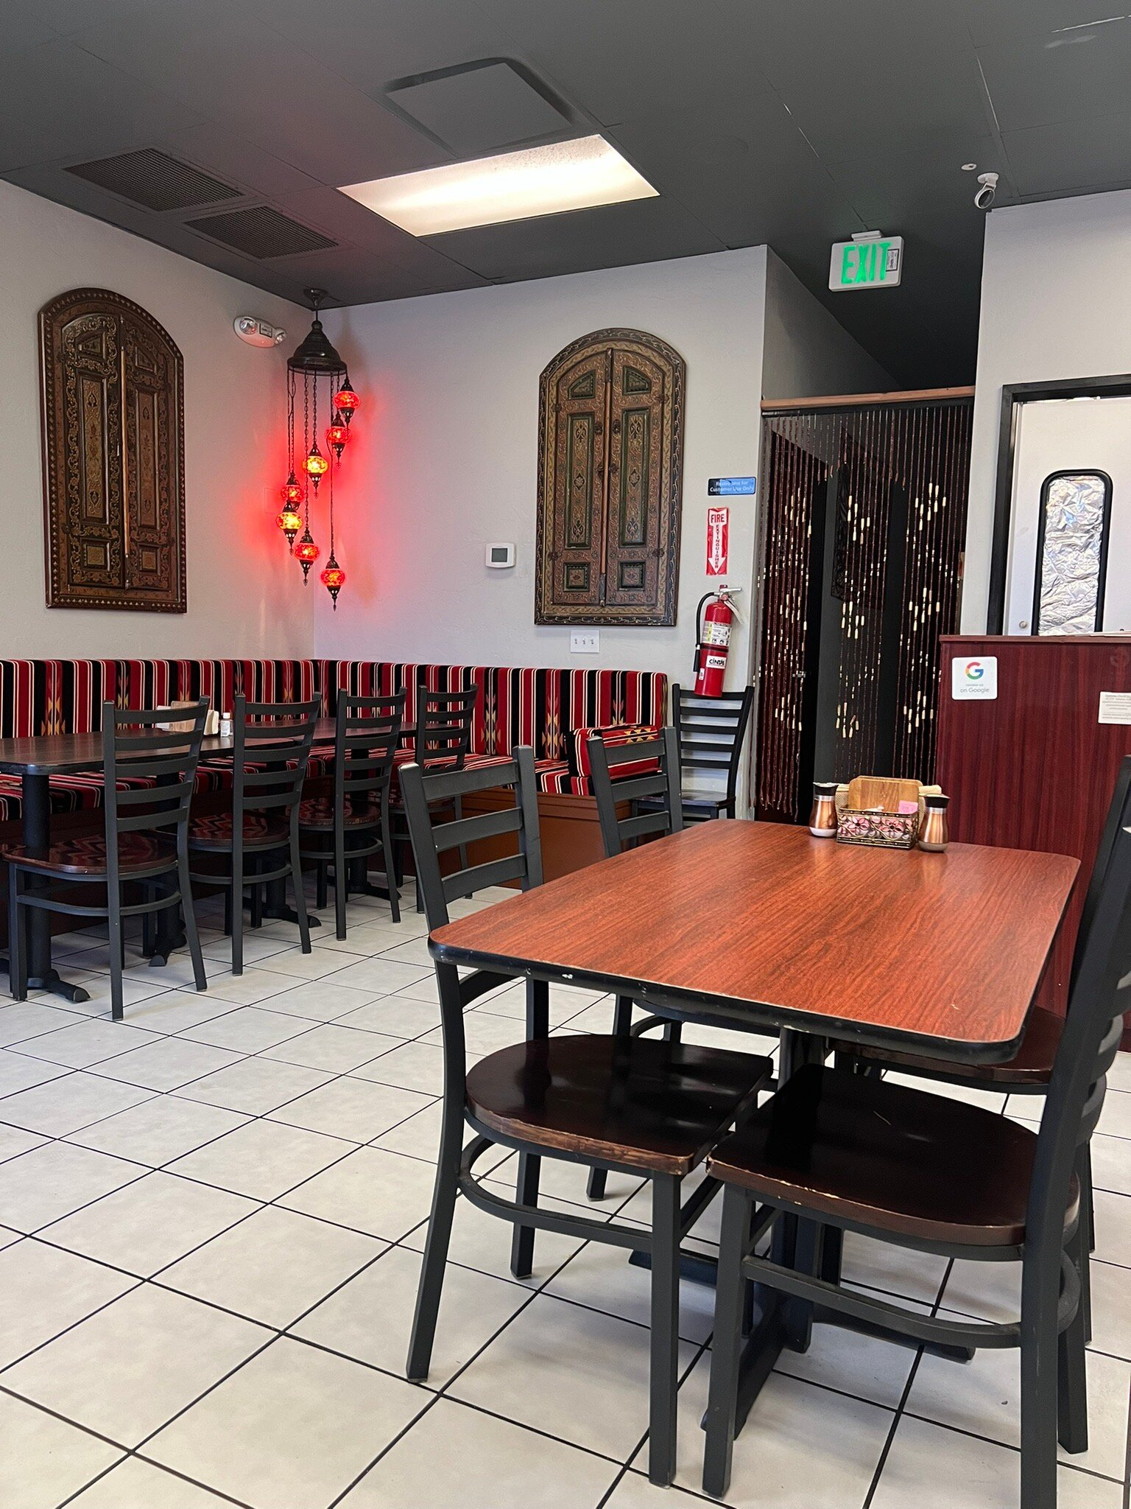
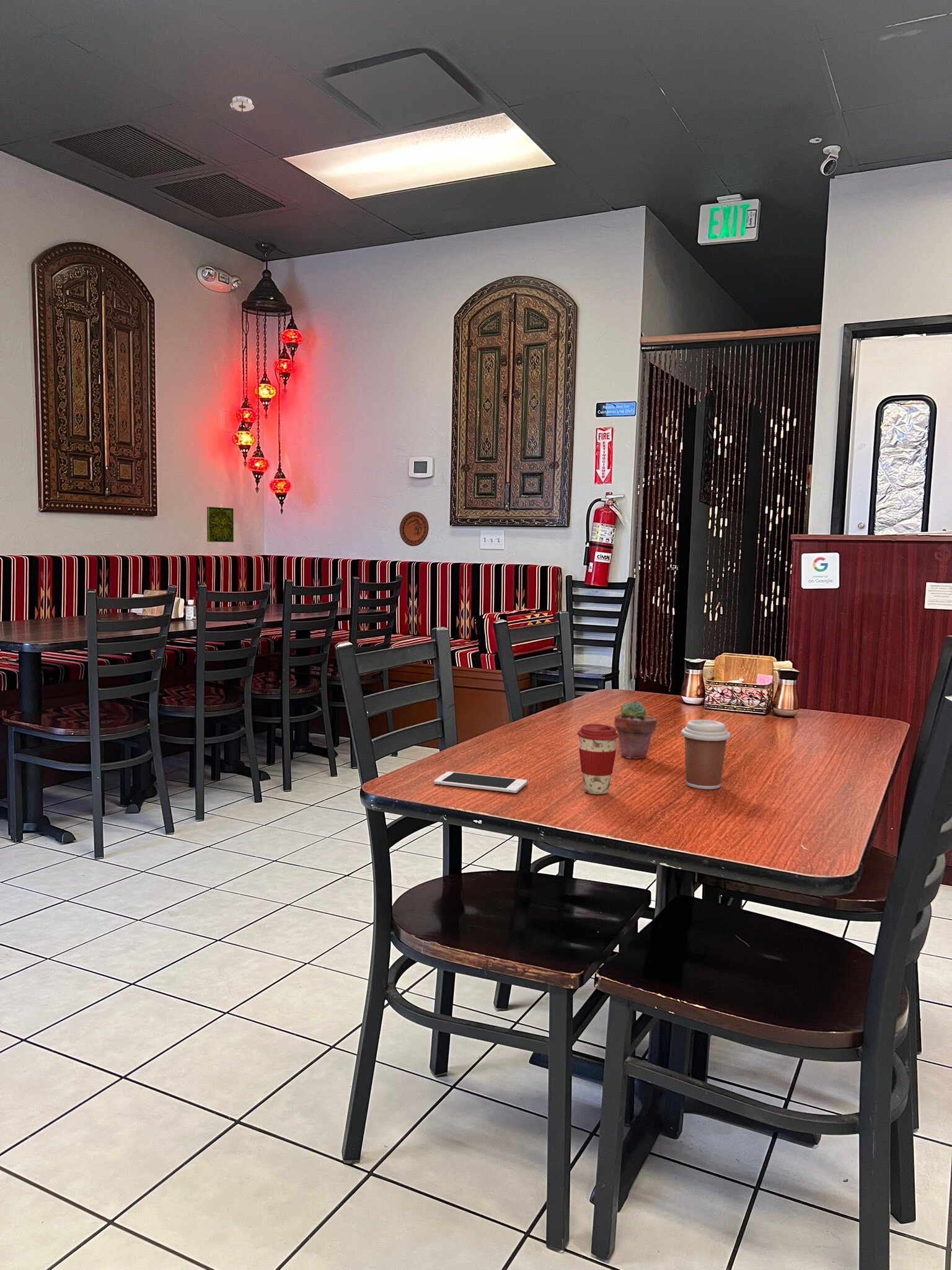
+ cell phone [433,771,528,794]
+ decorative plate [399,511,430,547]
+ coffee cup [577,723,619,795]
+ decorative tile [206,506,234,543]
+ potted succulent [614,700,657,760]
+ coffee cup [681,719,731,790]
+ smoke detector [229,95,255,112]
